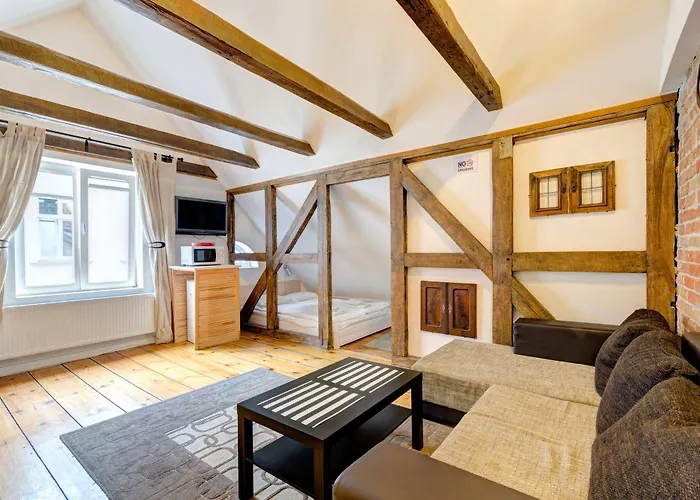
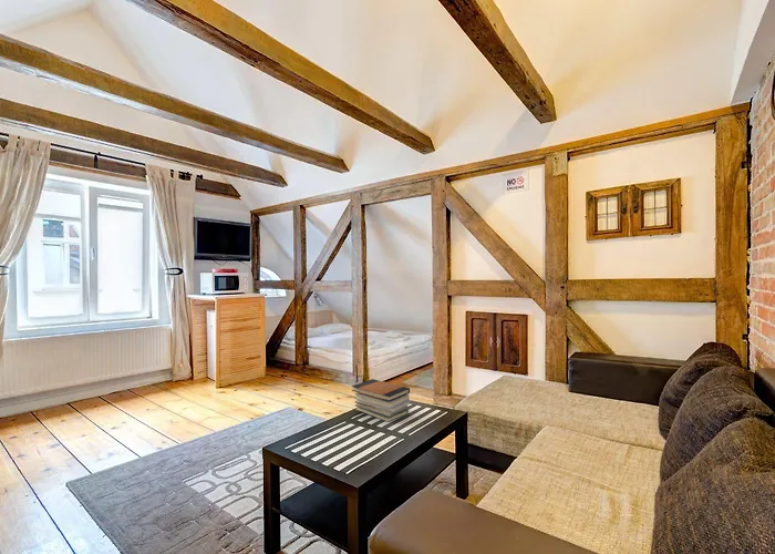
+ book stack [351,378,411,423]
